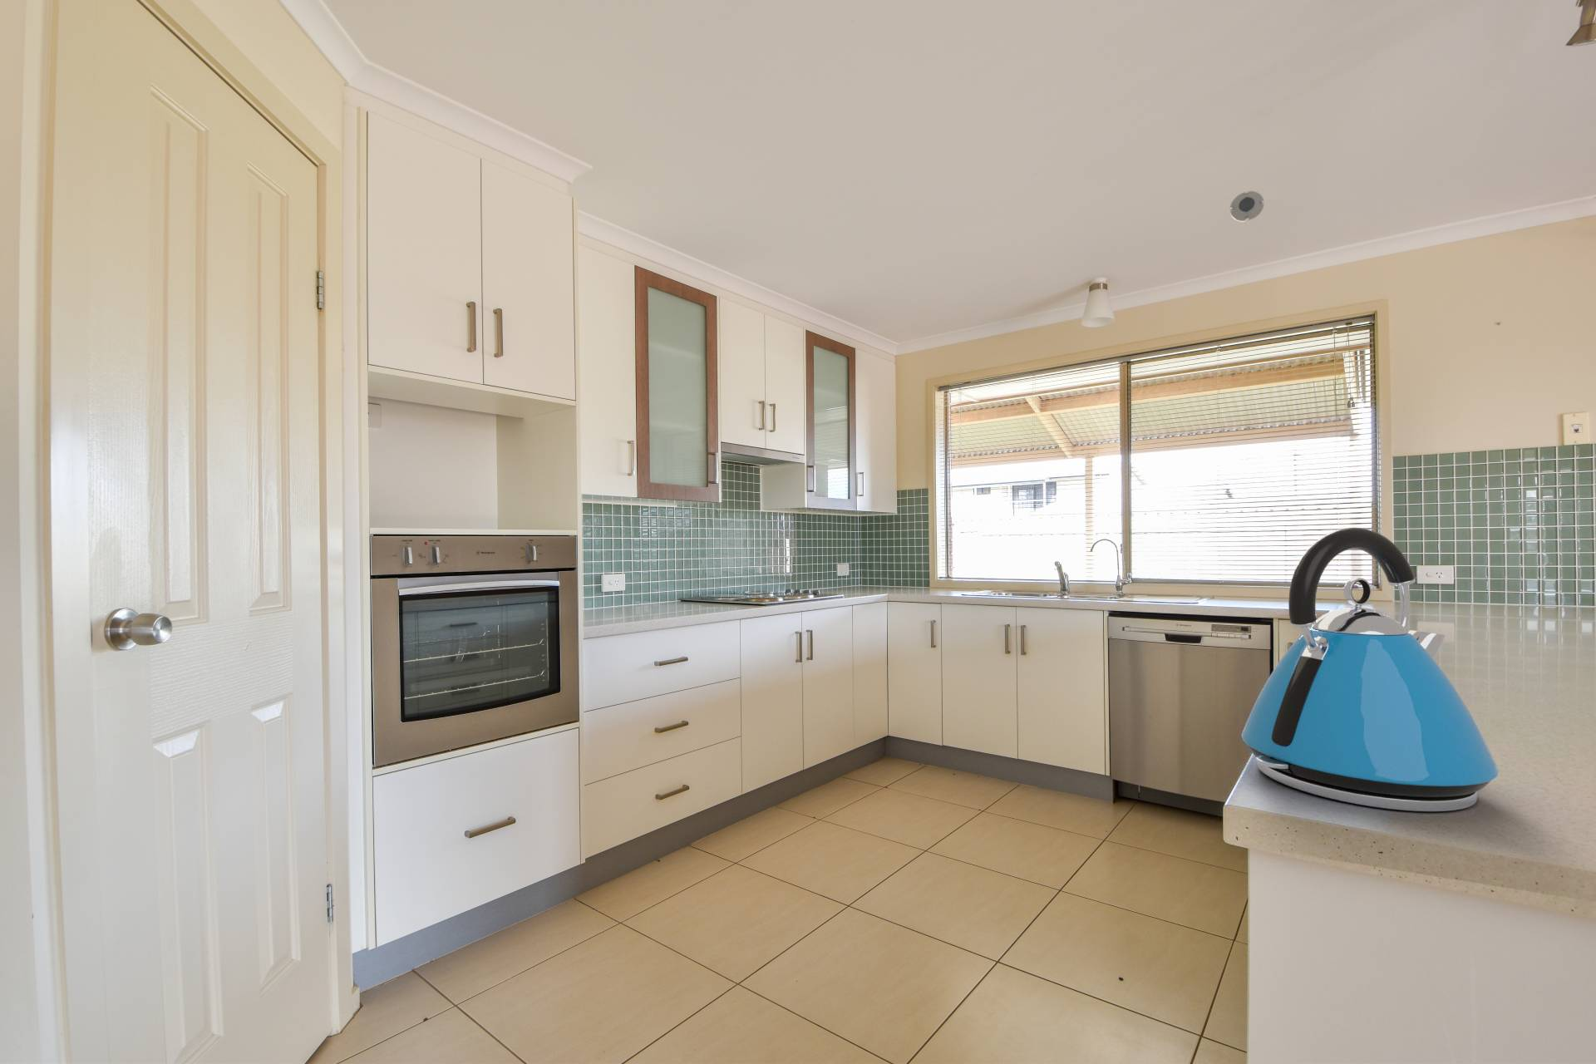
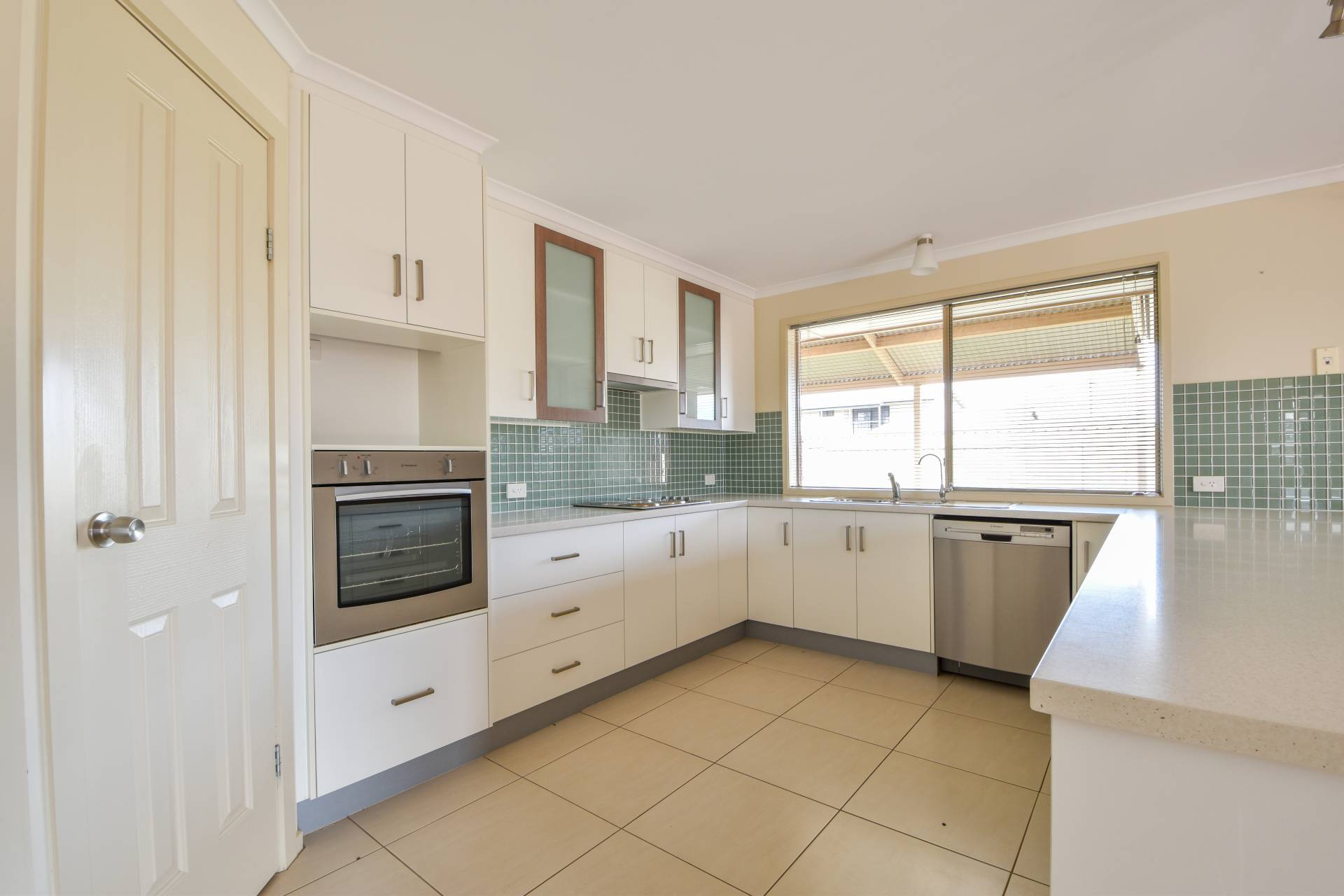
- kettle [1241,527,1500,813]
- smoke detector [1229,190,1265,223]
